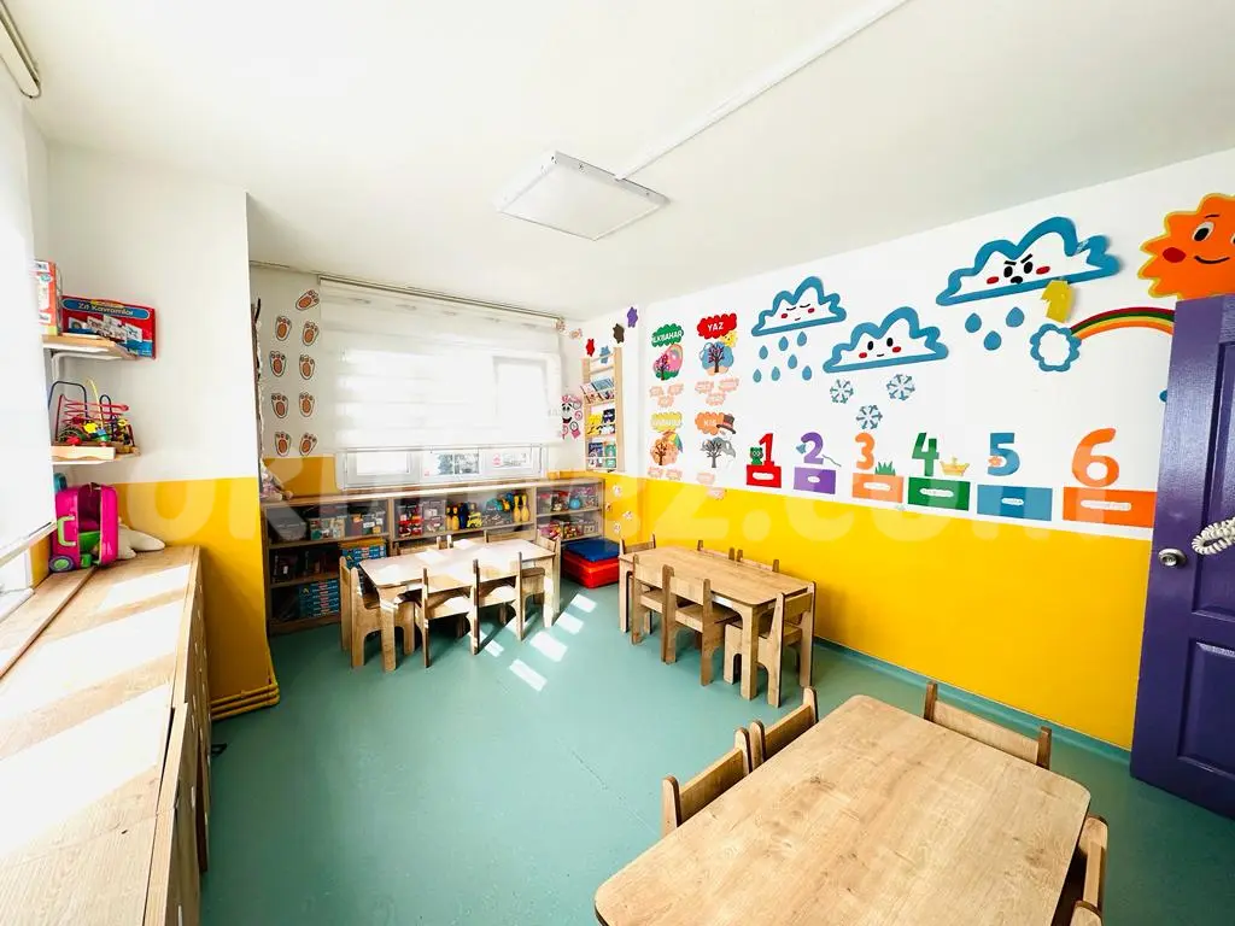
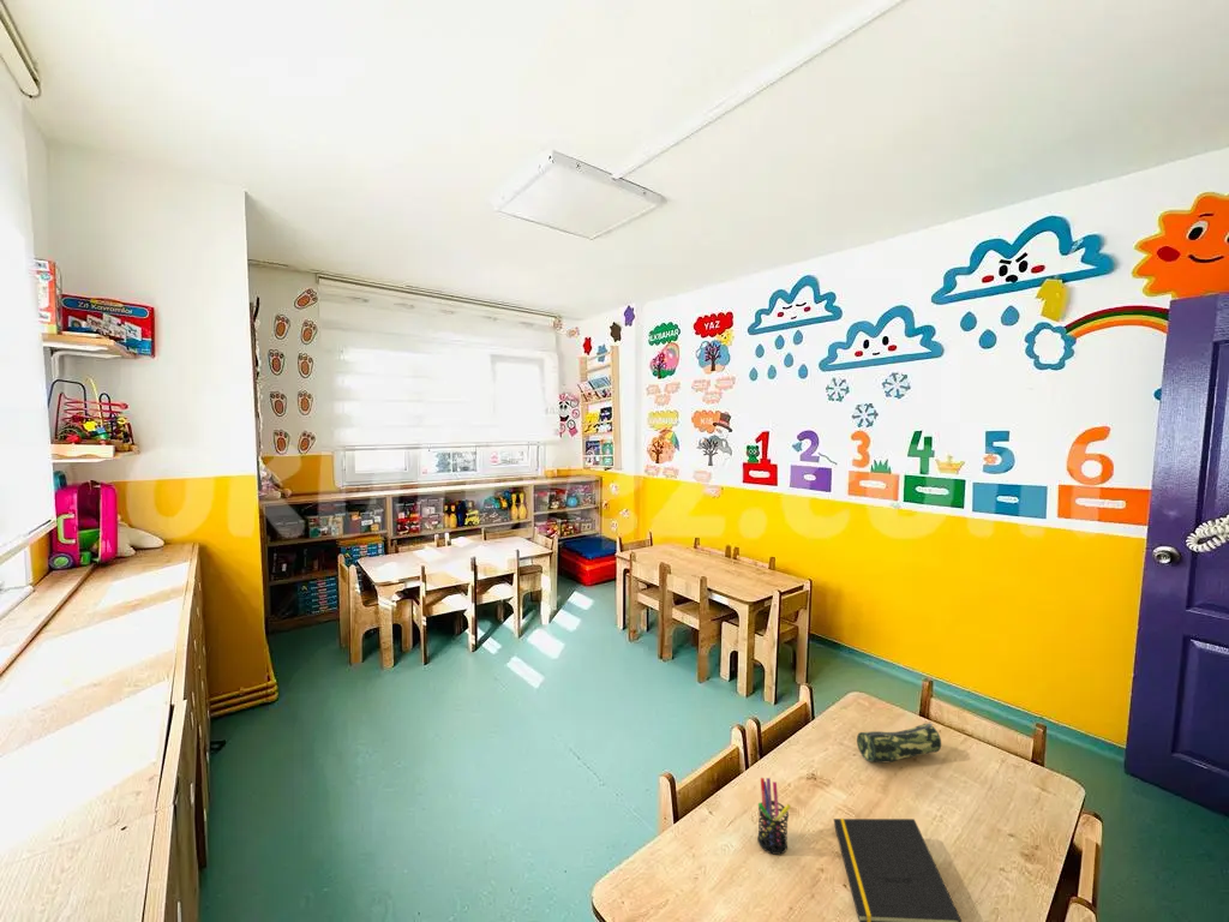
+ pencil case [856,722,942,764]
+ pen holder [756,777,792,856]
+ notepad [832,818,963,922]
